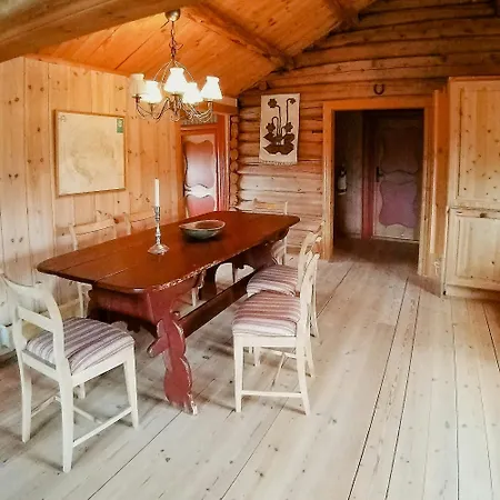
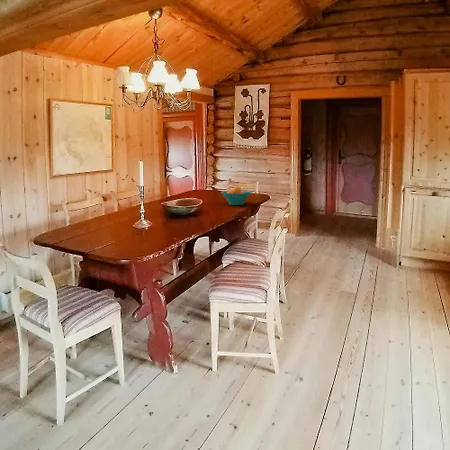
+ fruit bowl [220,186,253,206]
